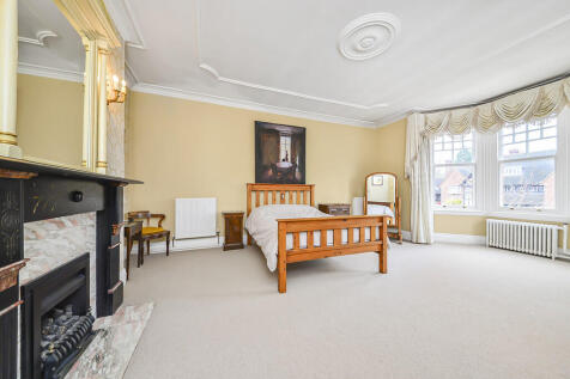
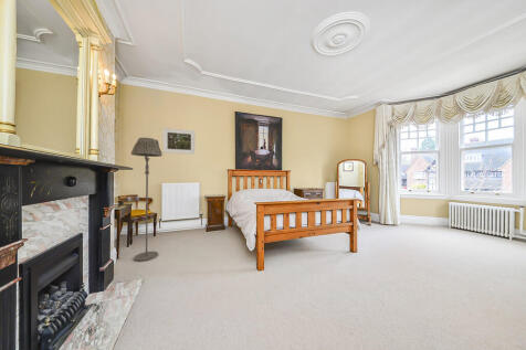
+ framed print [161,127,197,156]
+ floor lamp [130,137,164,263]
